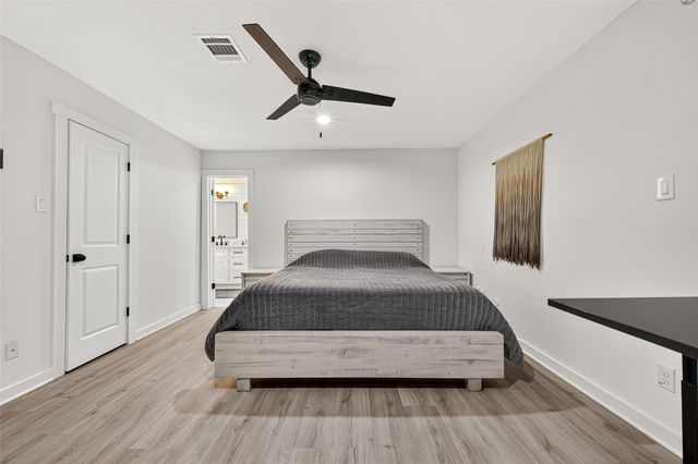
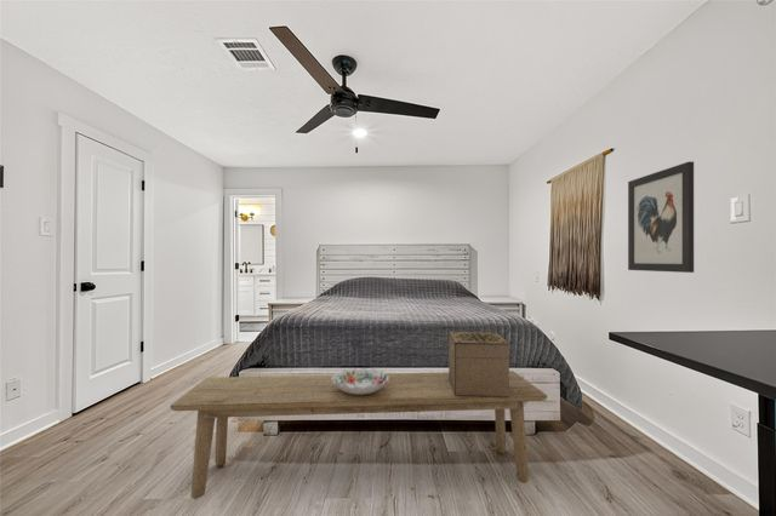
+ decorative bowl [331,367,389,395]
+ decorative box [447,331,510,397]
+ wall art [627,160,695,274]
+ bench [169,369,548,500]
